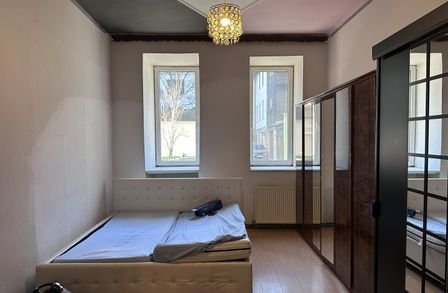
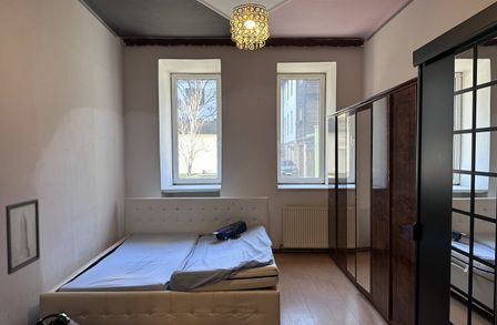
+ wall art [4,197,41,276]
